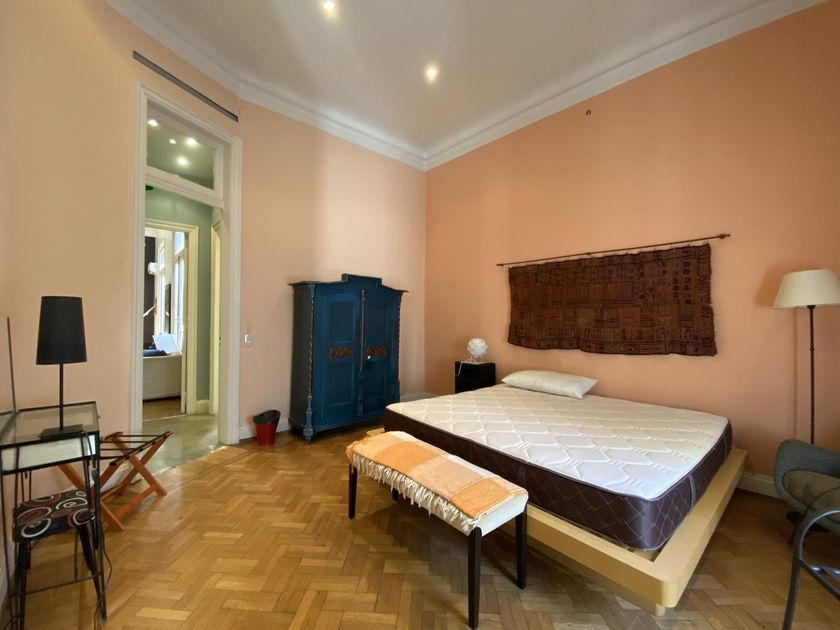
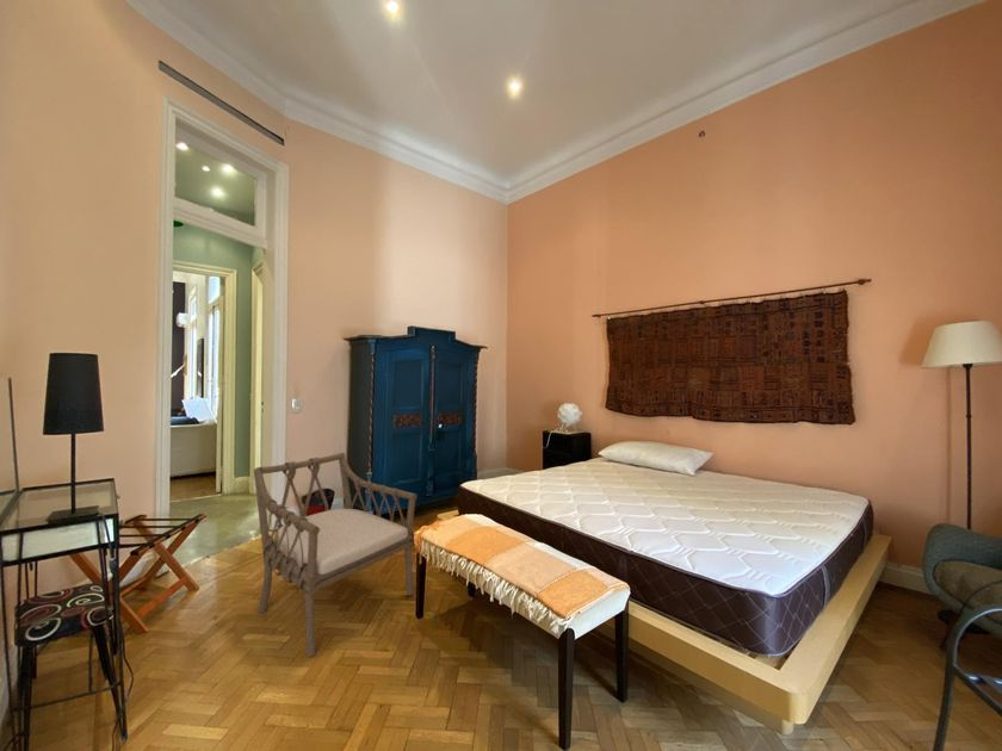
+ armchair [253,452,419,658]
